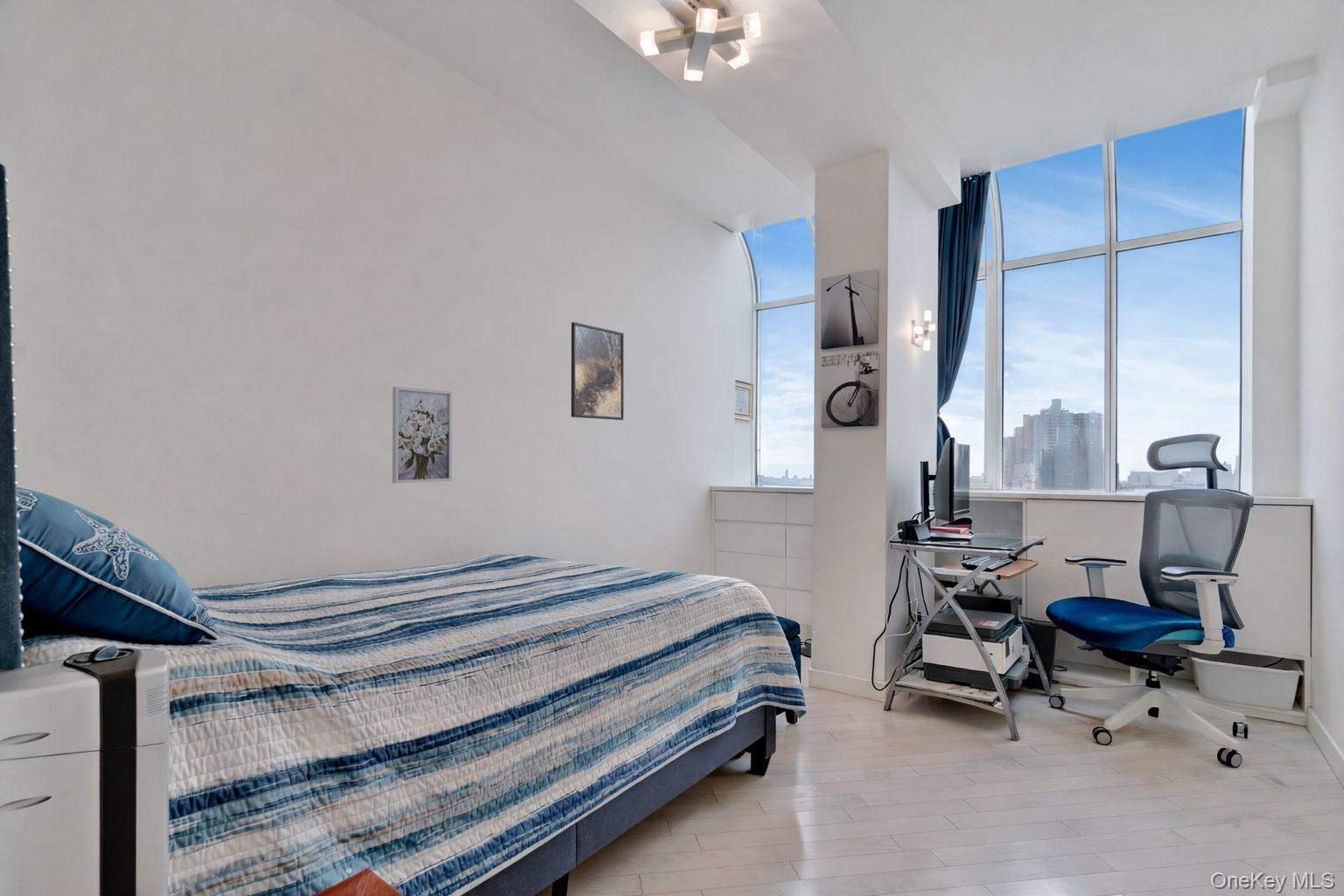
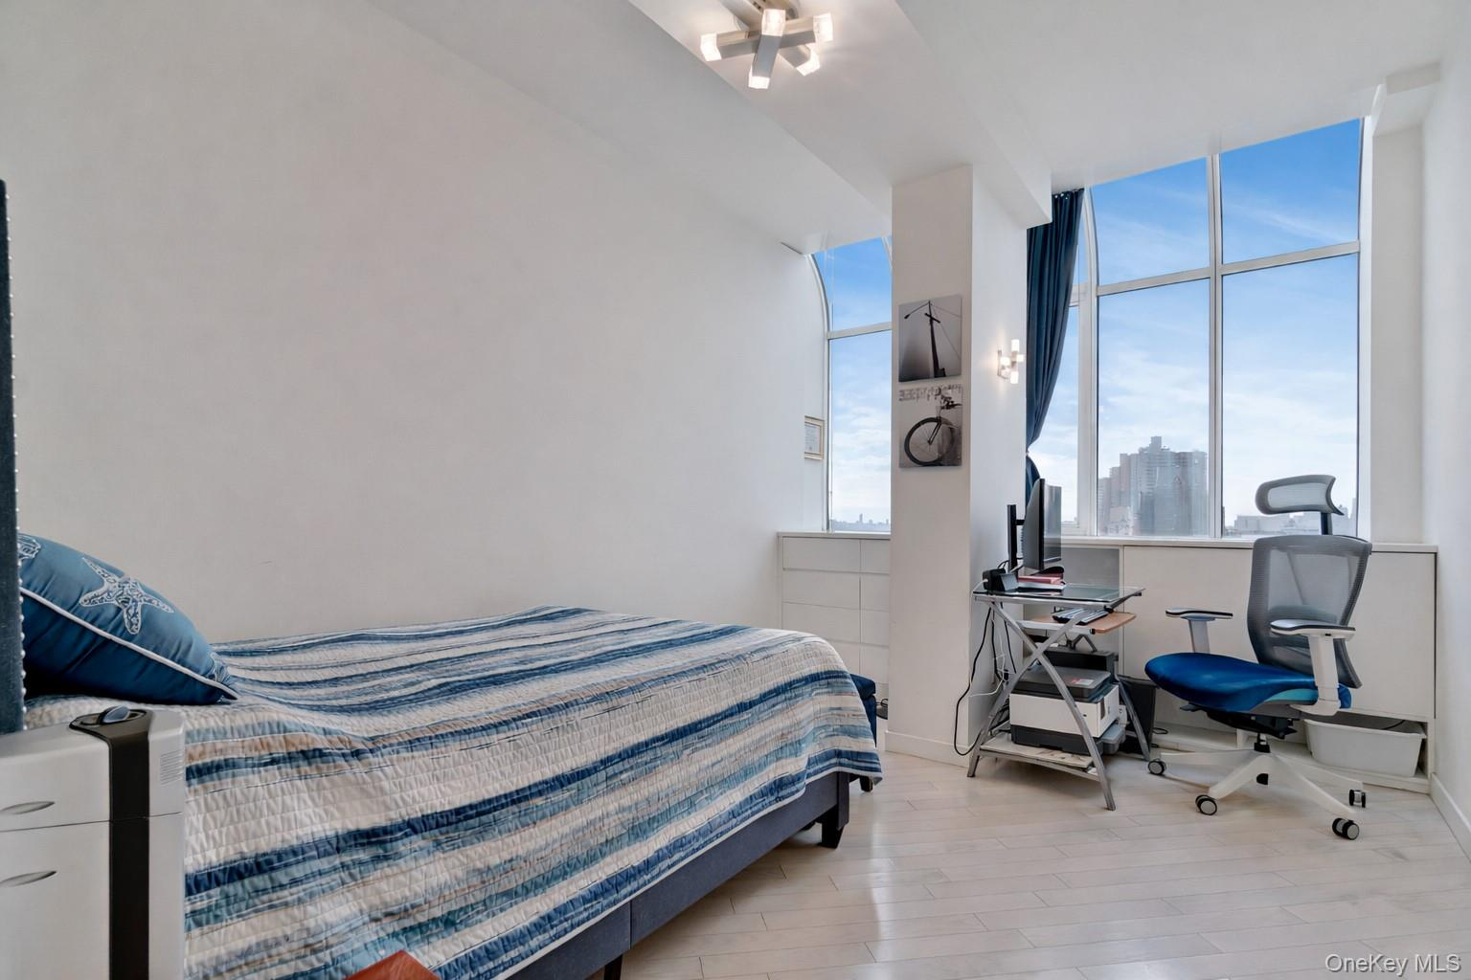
- wall art [391,386,452,484]
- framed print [570,321,625,421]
